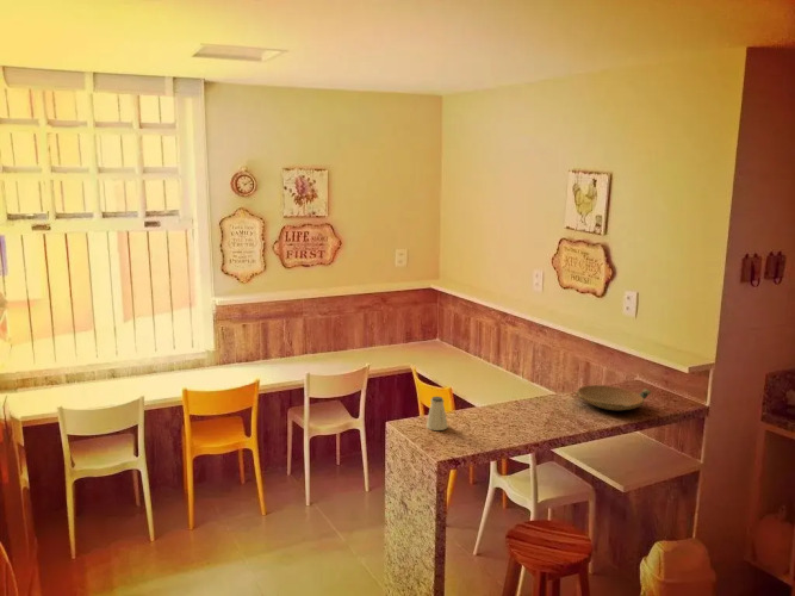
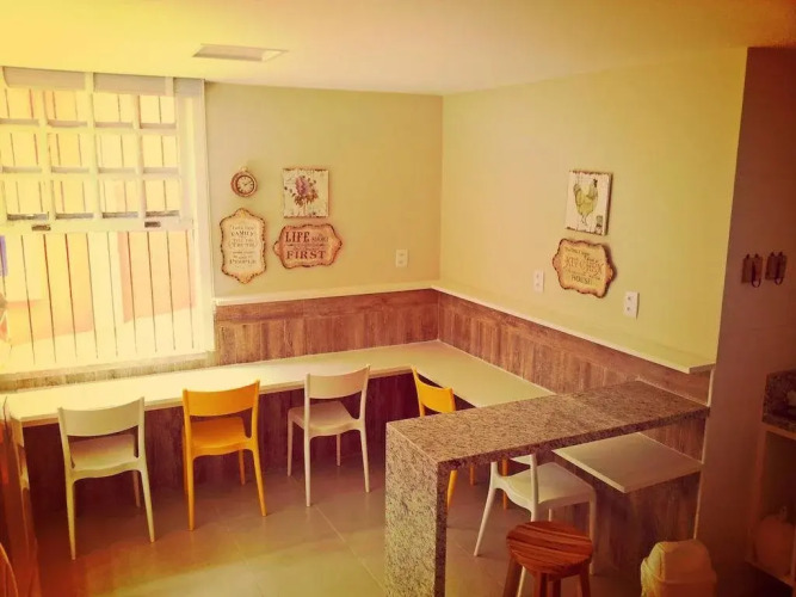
- bowl [574,384,652,411]
- saltshaker [426,396,449,432]
